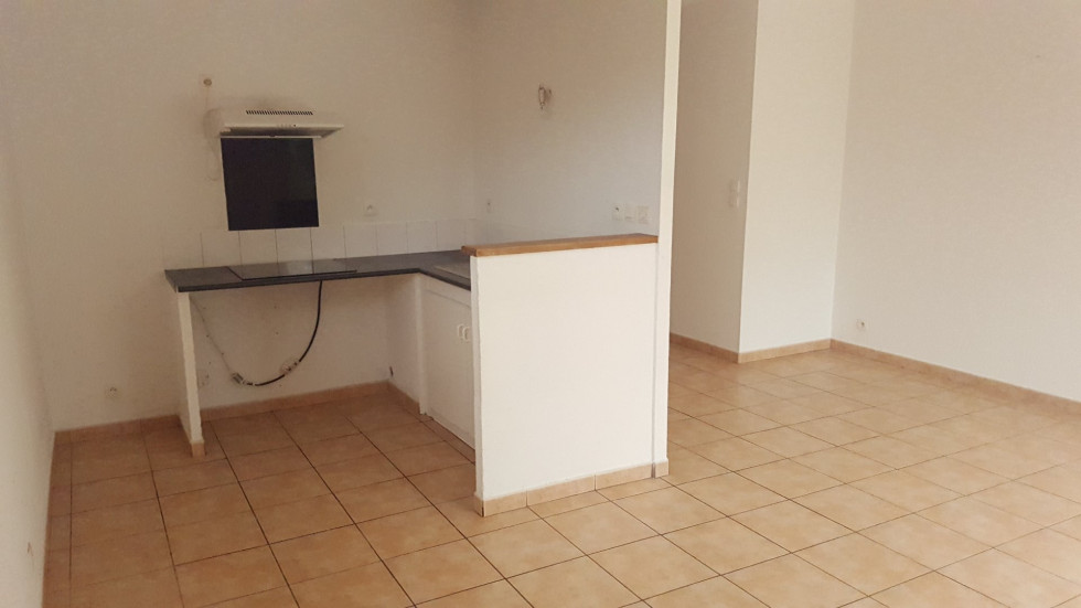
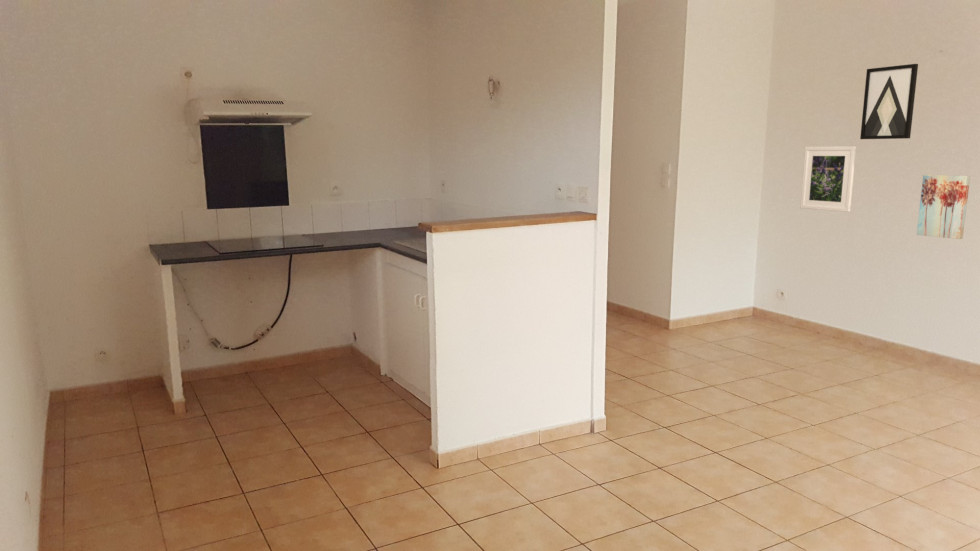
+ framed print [799,146,857,213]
+ wall art [859,63,919,140]
+ wall art [916,174,971,240]
